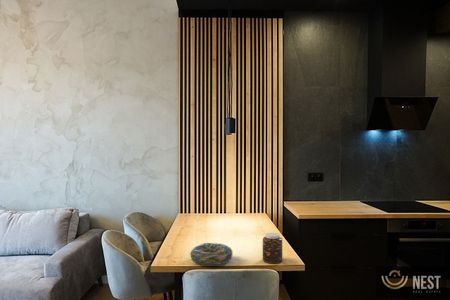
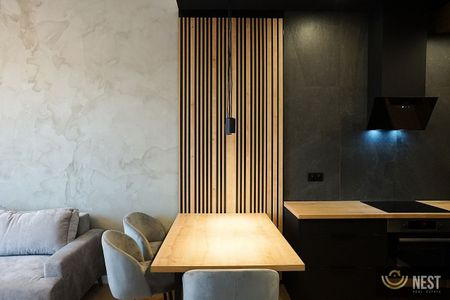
- jar [262,232,283,264]
- decorative bowl [189,242,234,267]
